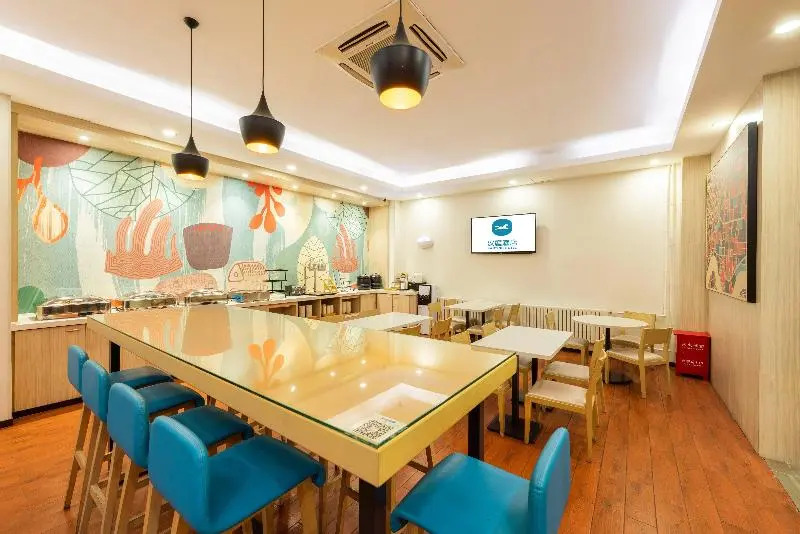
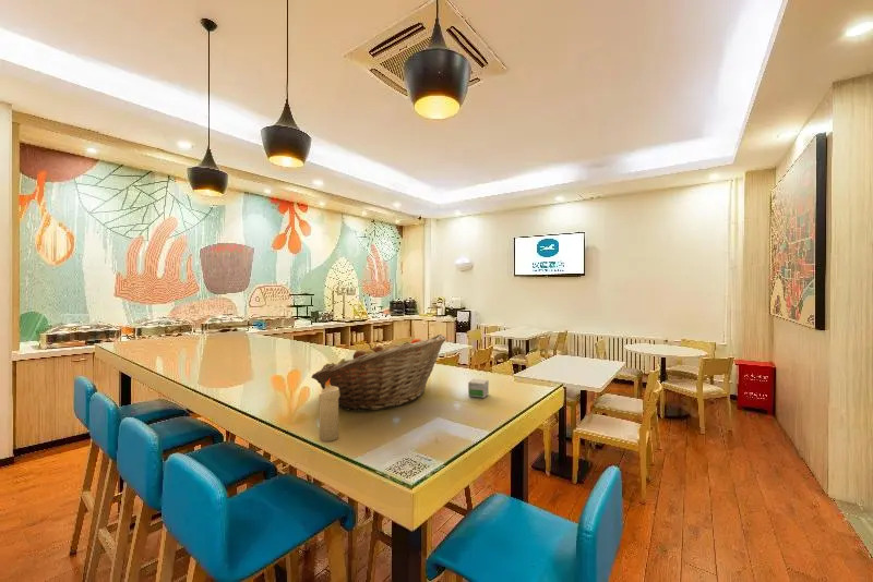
+ fruit basket [310,334,447,412]
+ candle [318,378,339,442]
+ small box [467,378,490,399]
